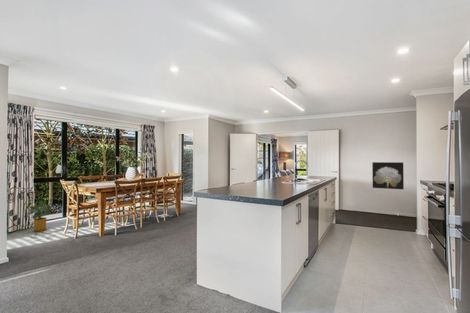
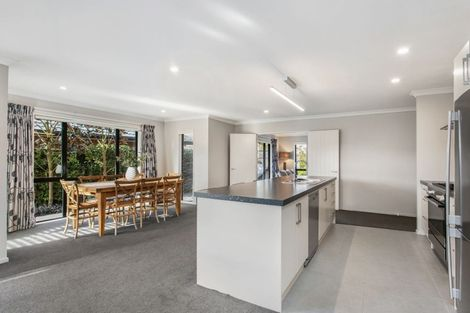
- house plant [25,200,53,232]
- wall art [371,161,405,190]
